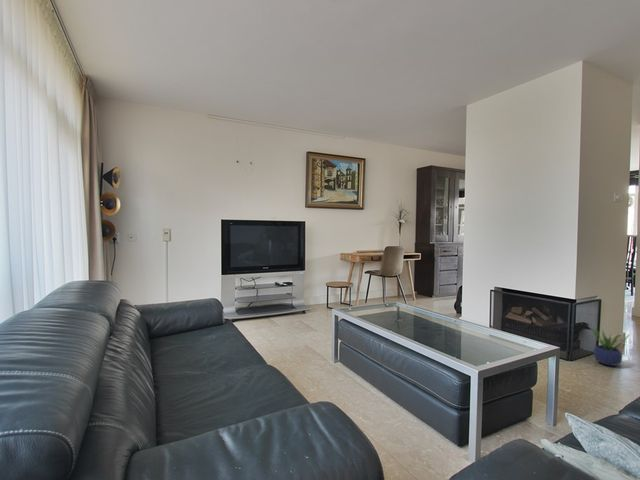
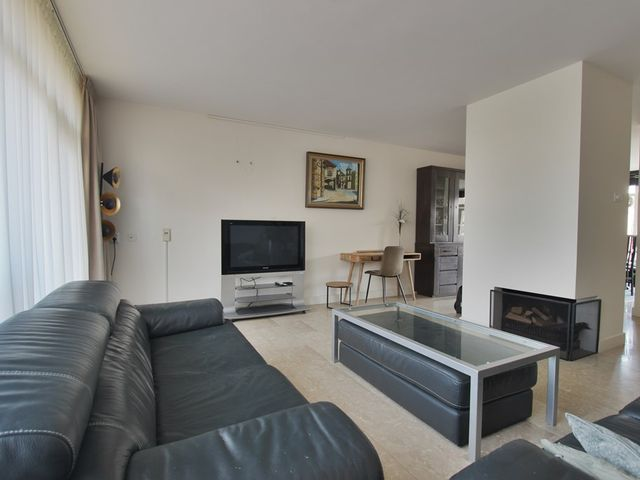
- potted plant [590,327,631,367]
